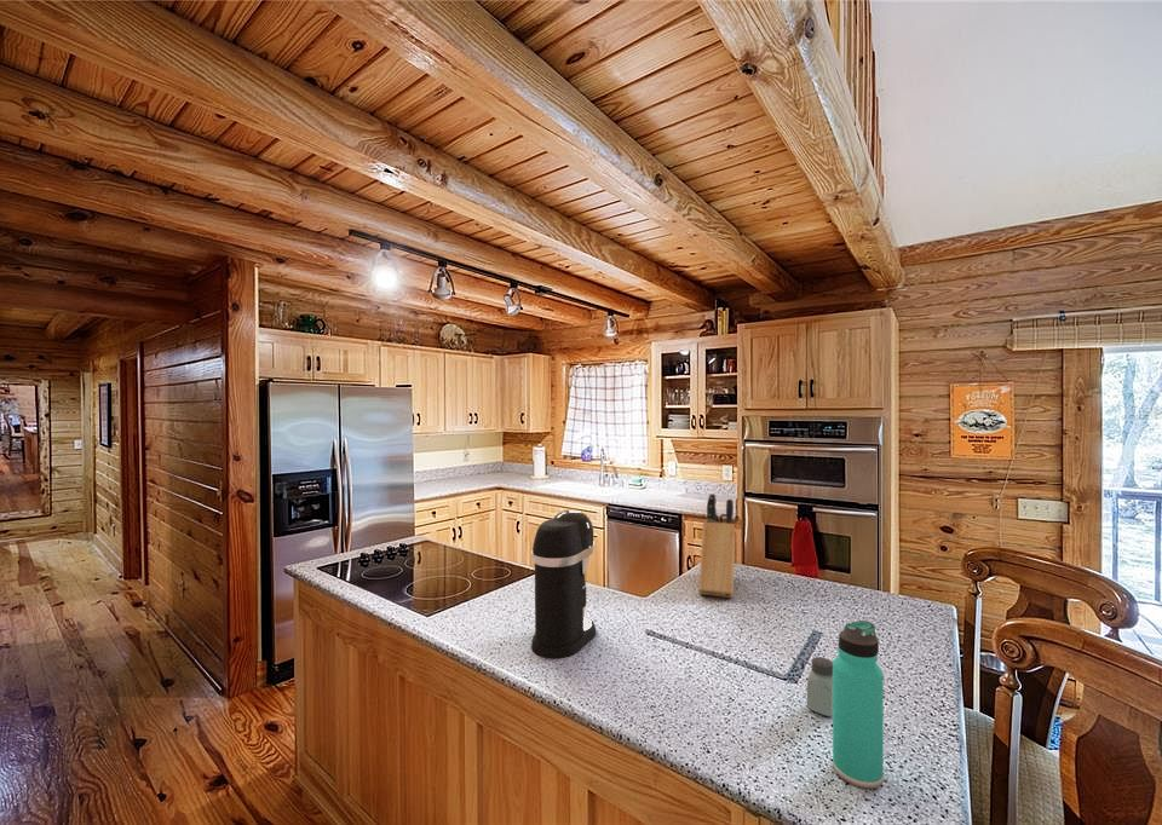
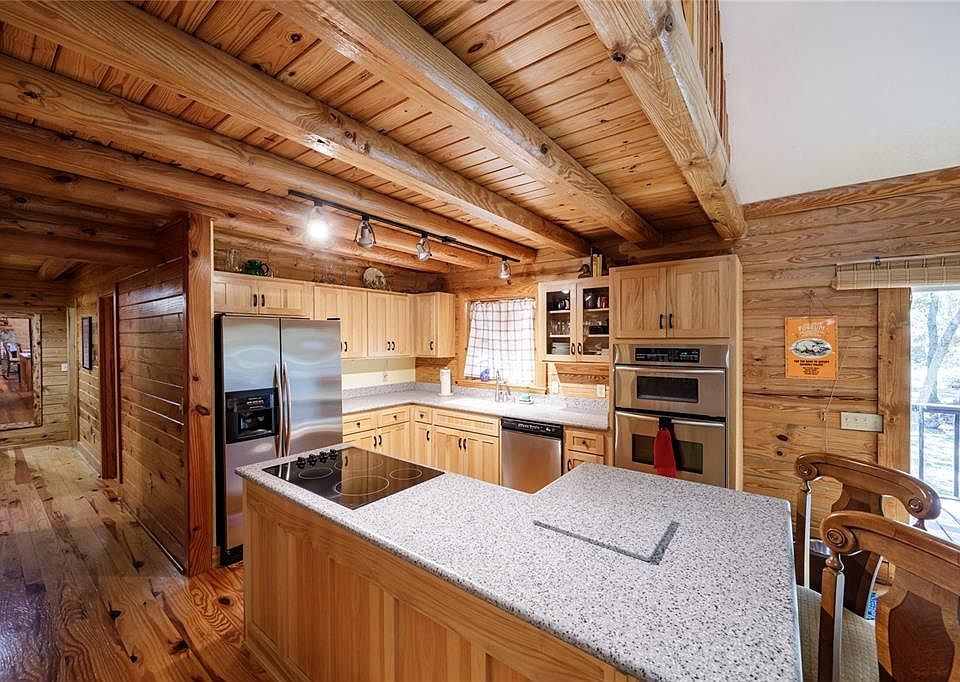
- coffee maker [530,509,597,659]
- saltshaker [806,656,833,717]
- thermos bottle [832,619,885,790]
- knife block [697,492,736,599]
